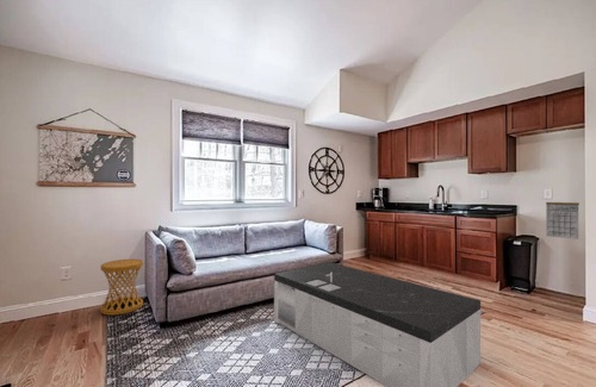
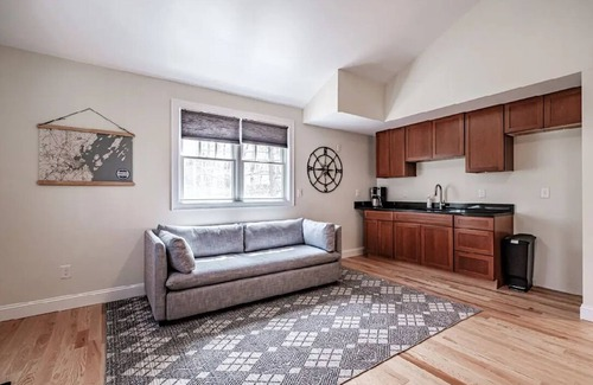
- coffee table [273,261,482,387]
- side table [99,258,144,317]
- calendar [545,200,581,241]
